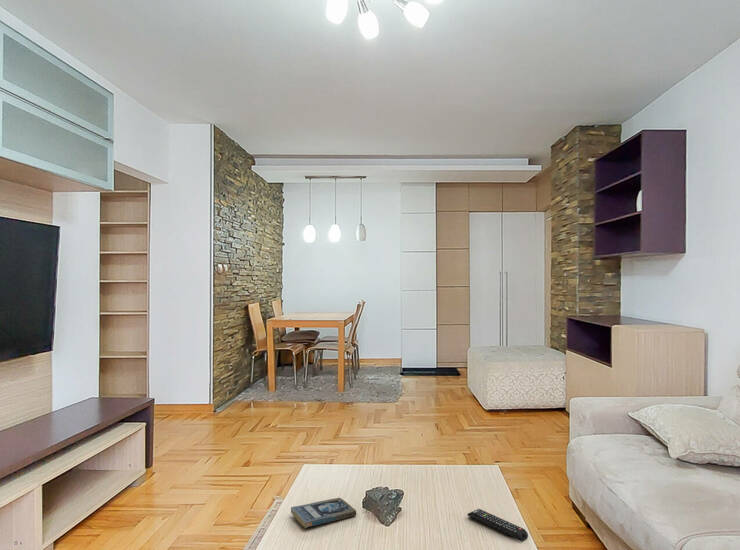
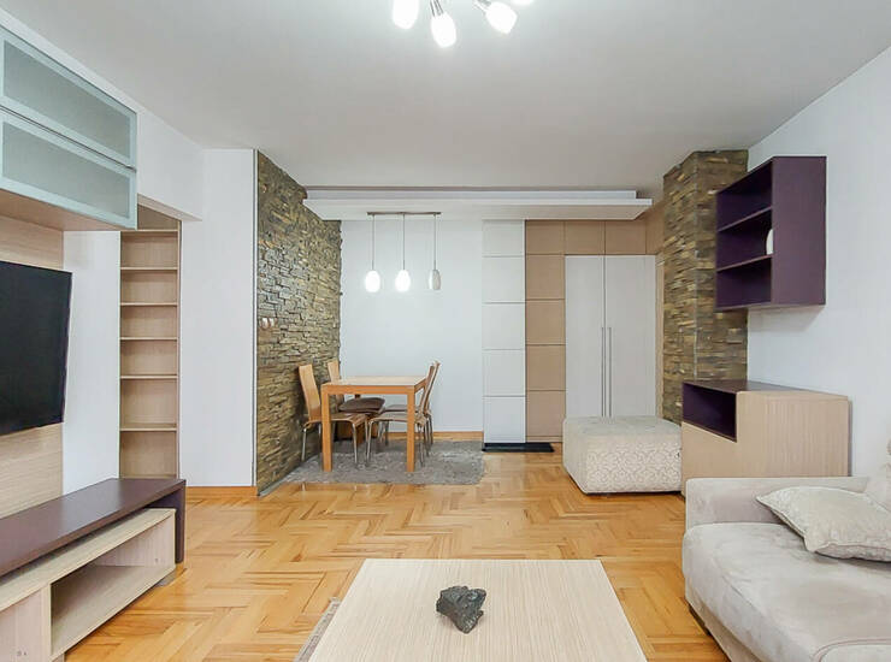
- book [290,497,357,529]
- remote control [466,508,529,542]
